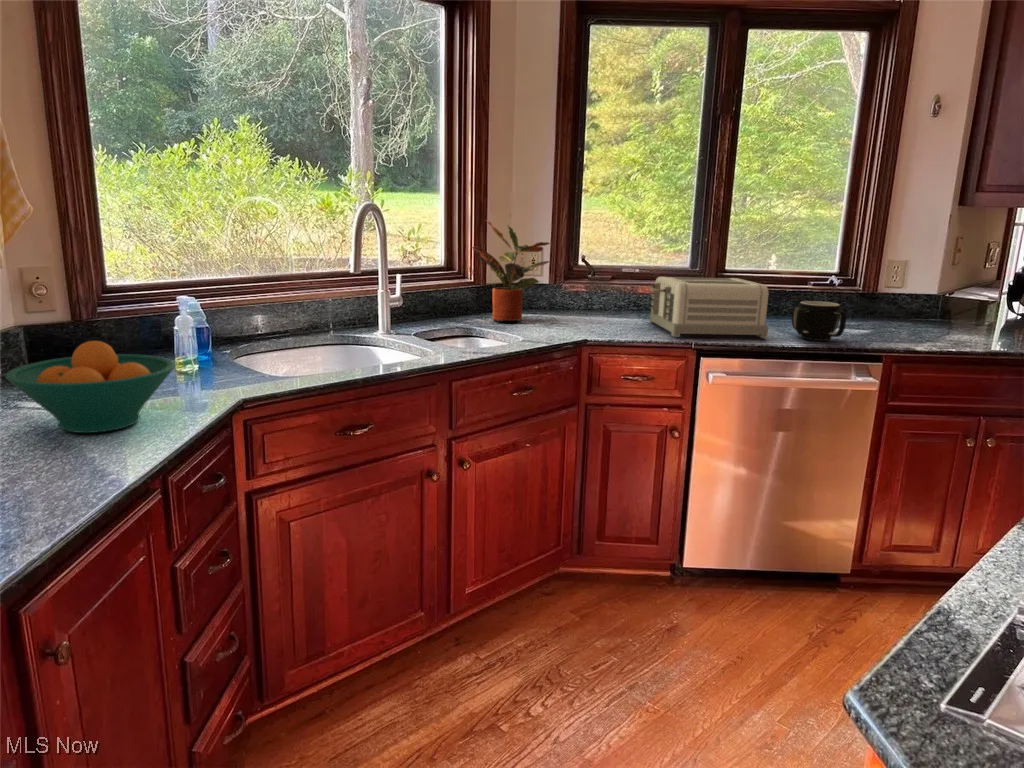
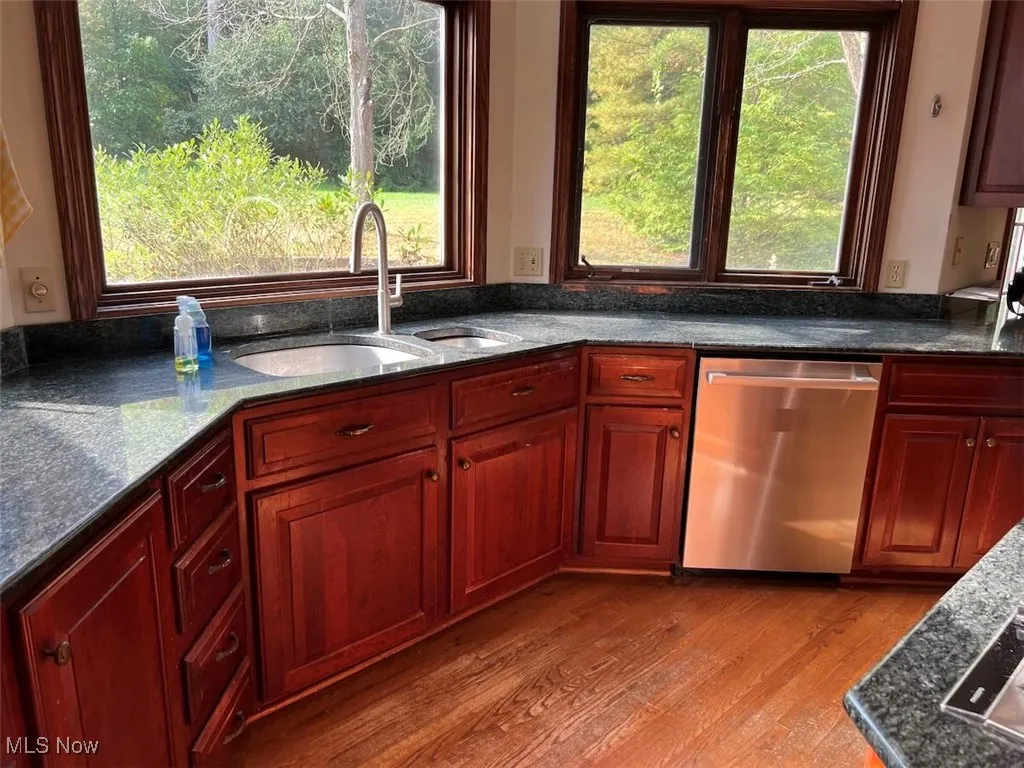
- fruit bowl [4,340,176,434]
- toaster [647,275,770,339]
- potted plant [471,220,554,323]
- mug [791,300,848,342]
